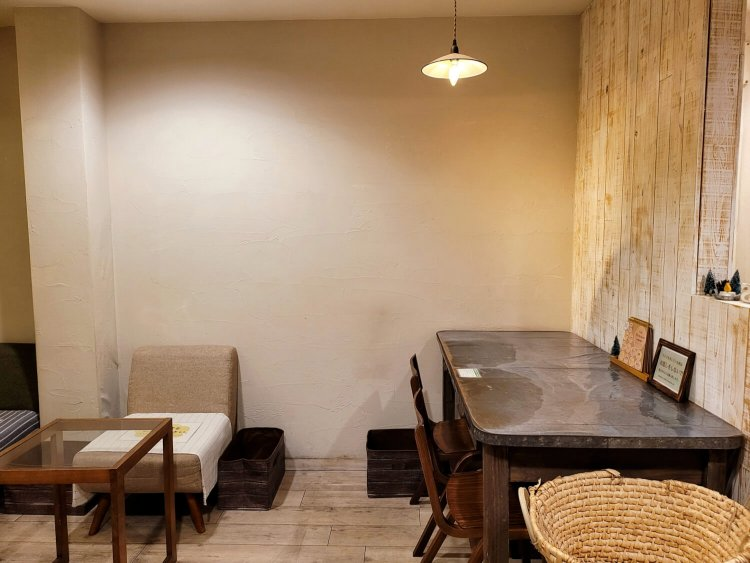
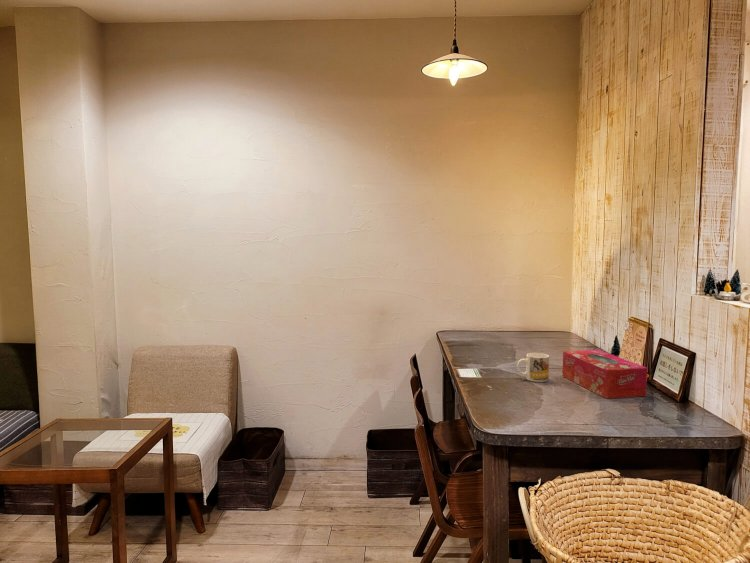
+ tissue box [561,349,648,400]
+ mug [516,352,550,383]
